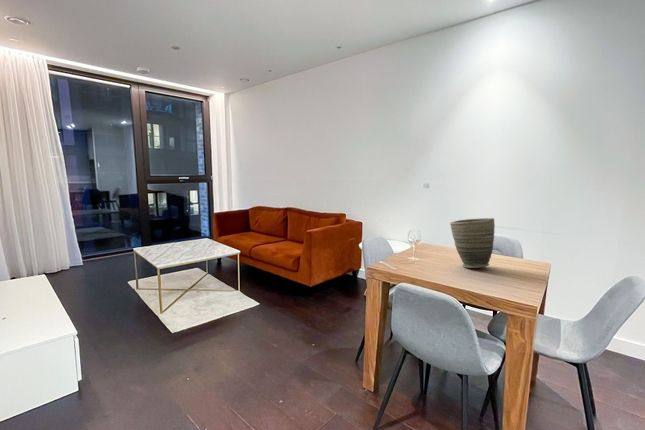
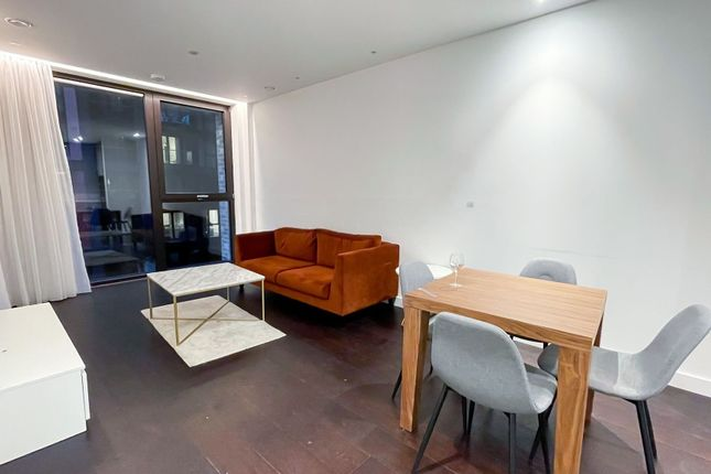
- vase [449,217,496,269]
